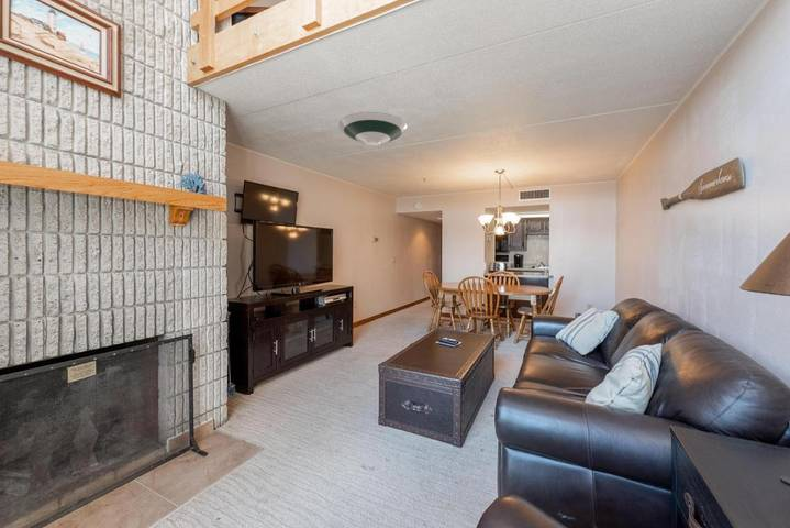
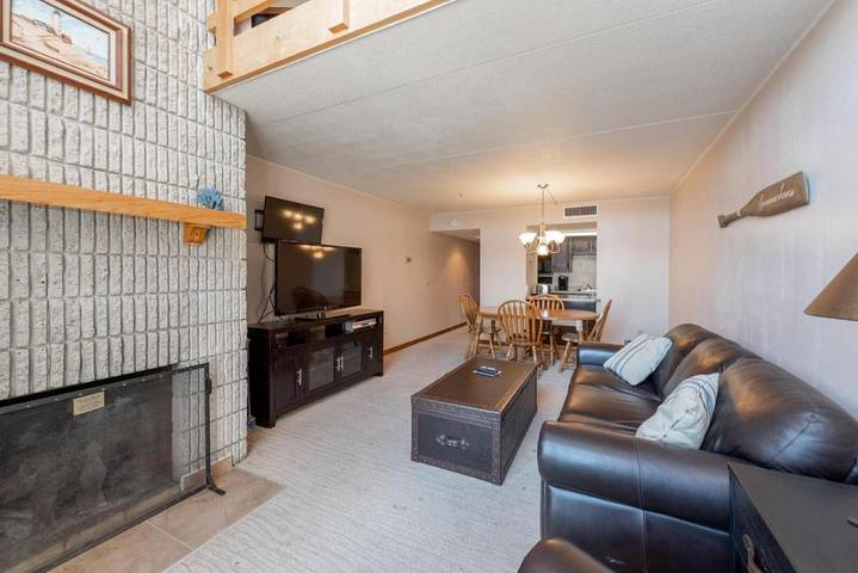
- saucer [337,111,408,147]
